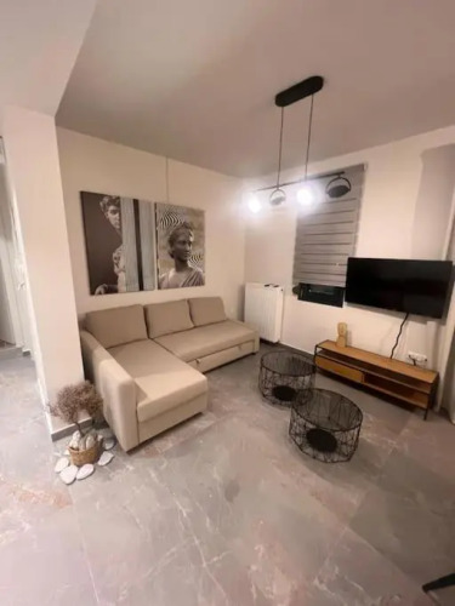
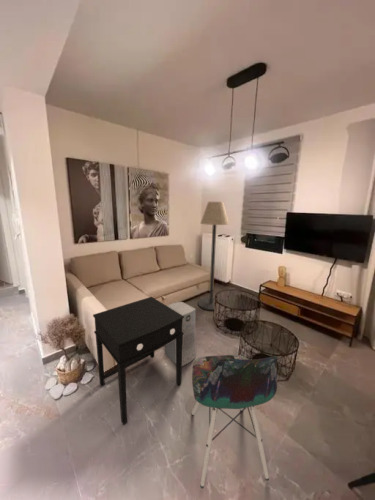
+ floor lamp [197,201,230,311]
+ air purifier [164,301,197,367]
+ side table [92,296,184,426]
+ chair [190,354,279,490]
